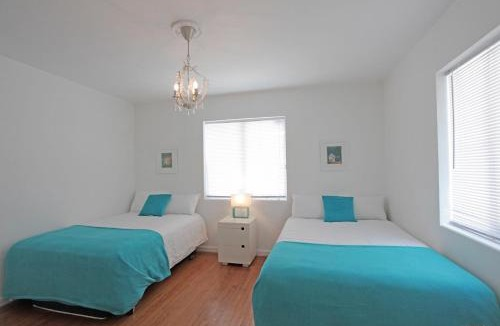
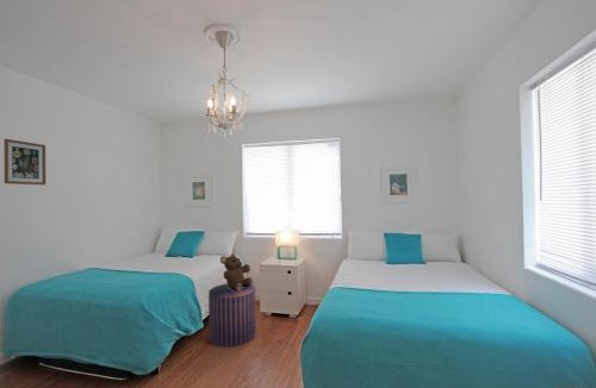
+ teddy bear [219,252,254,292]
+ pouf [207,282,257,349]
+ wall art [4,138,46,186]
